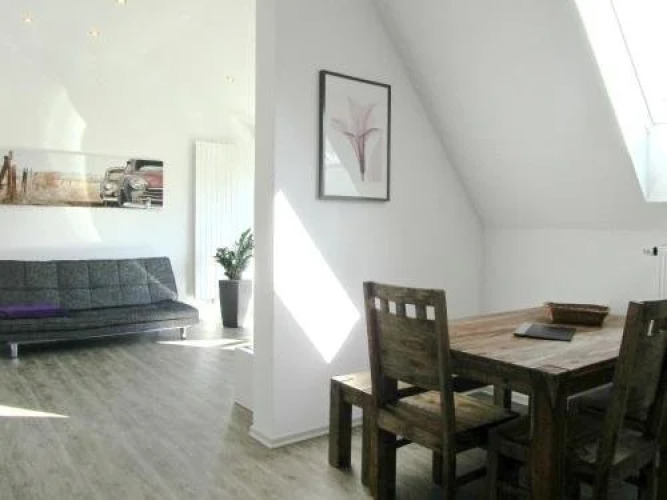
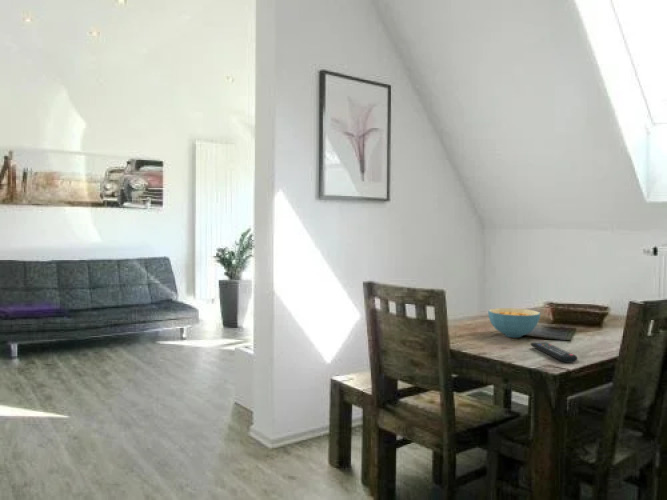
+ remote control [530,341,578,364]
+ cereal bowl [487,307,541,338]
